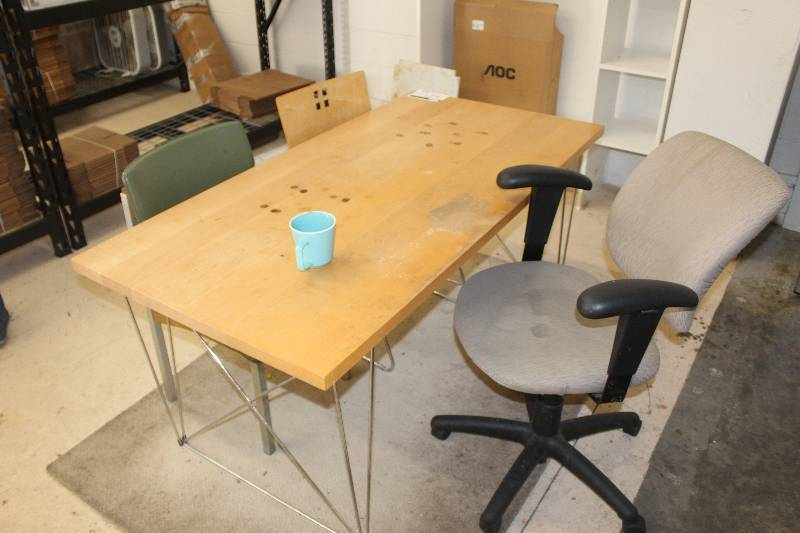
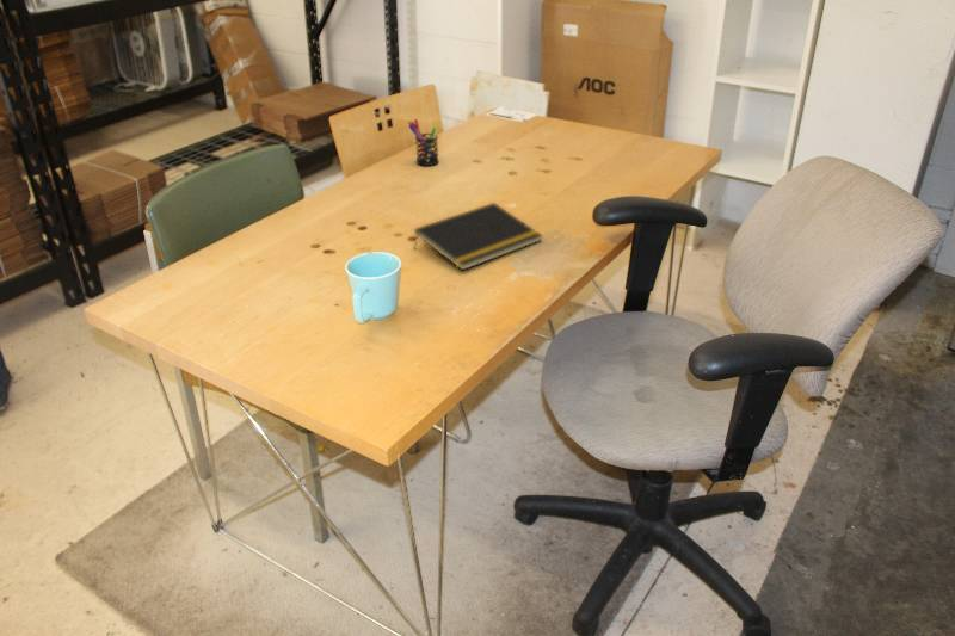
+ pen holder [407,118,442,167]
+ notepad [413,202,543,271]
